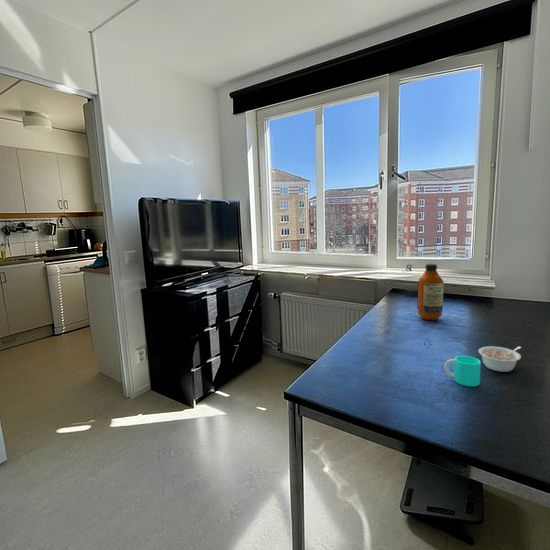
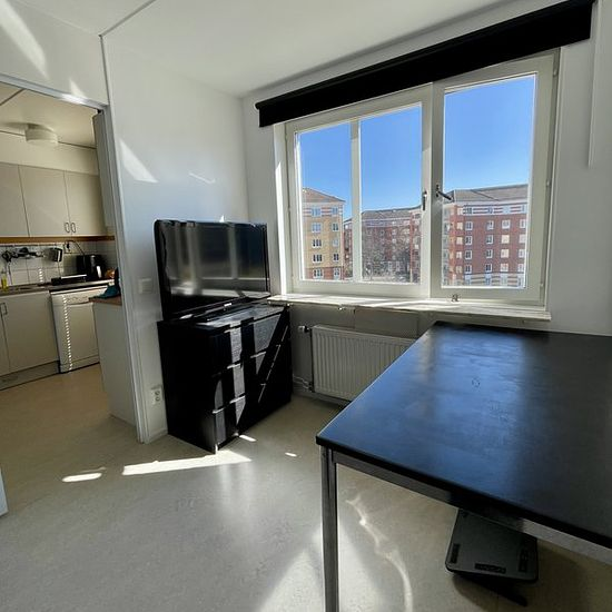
- legume [477,345,522,373]
- bottle [416,263,445,321]
- cup [444,355,482,387]
